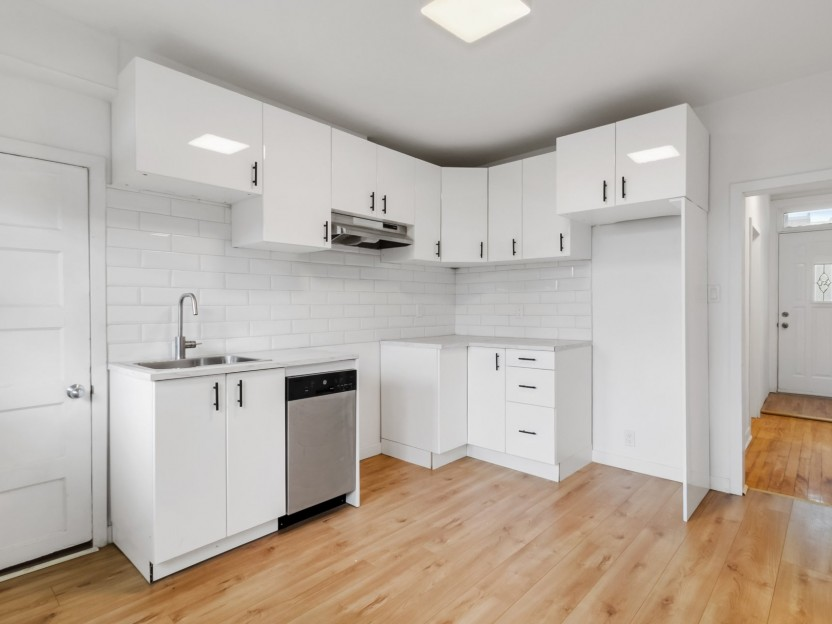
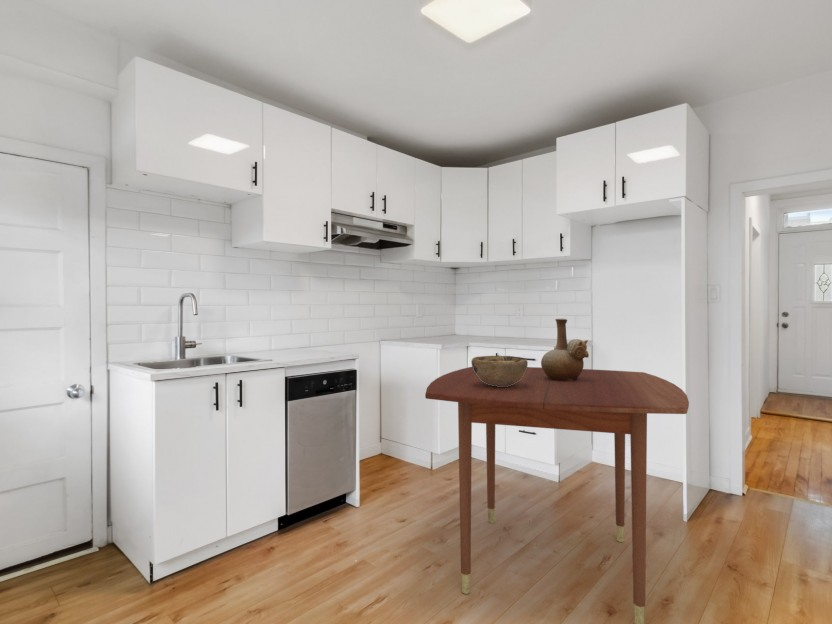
+ vase [540,318,590,381]
+ dining table [424,366,690,624]
+ decorative bowl [470,355,529,387]
